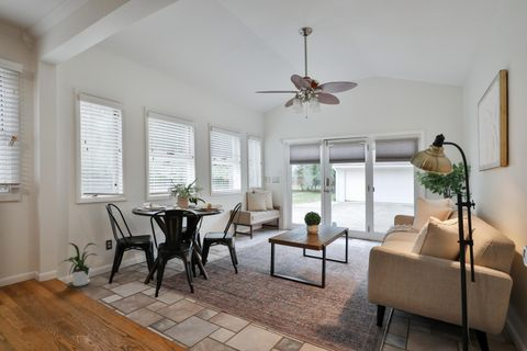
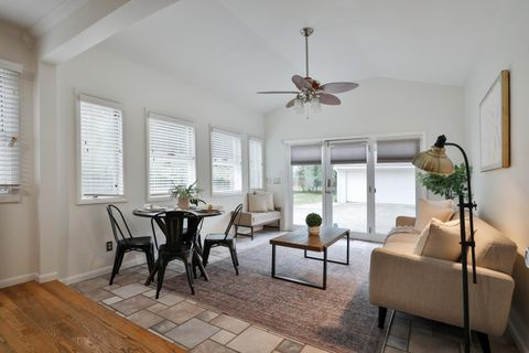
- house plant [58,242,100,287]
